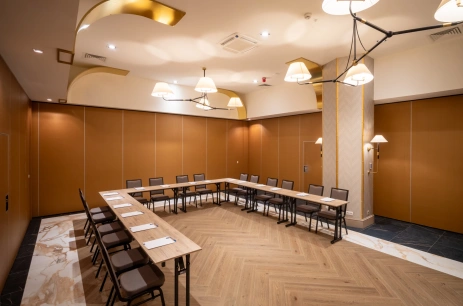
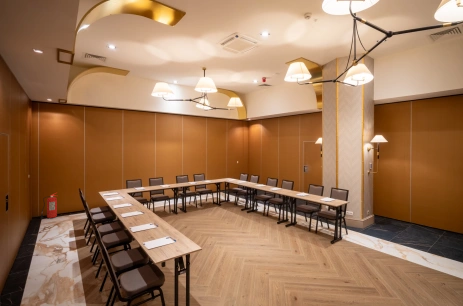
+ fire extinguisher [40,192,58,220]
